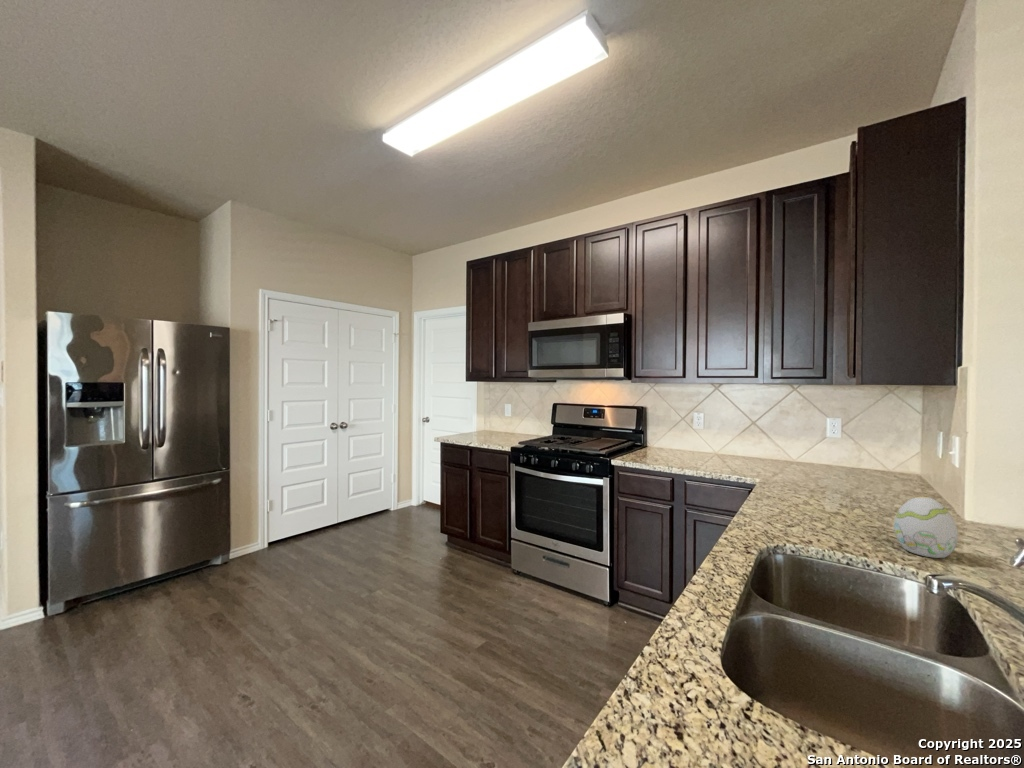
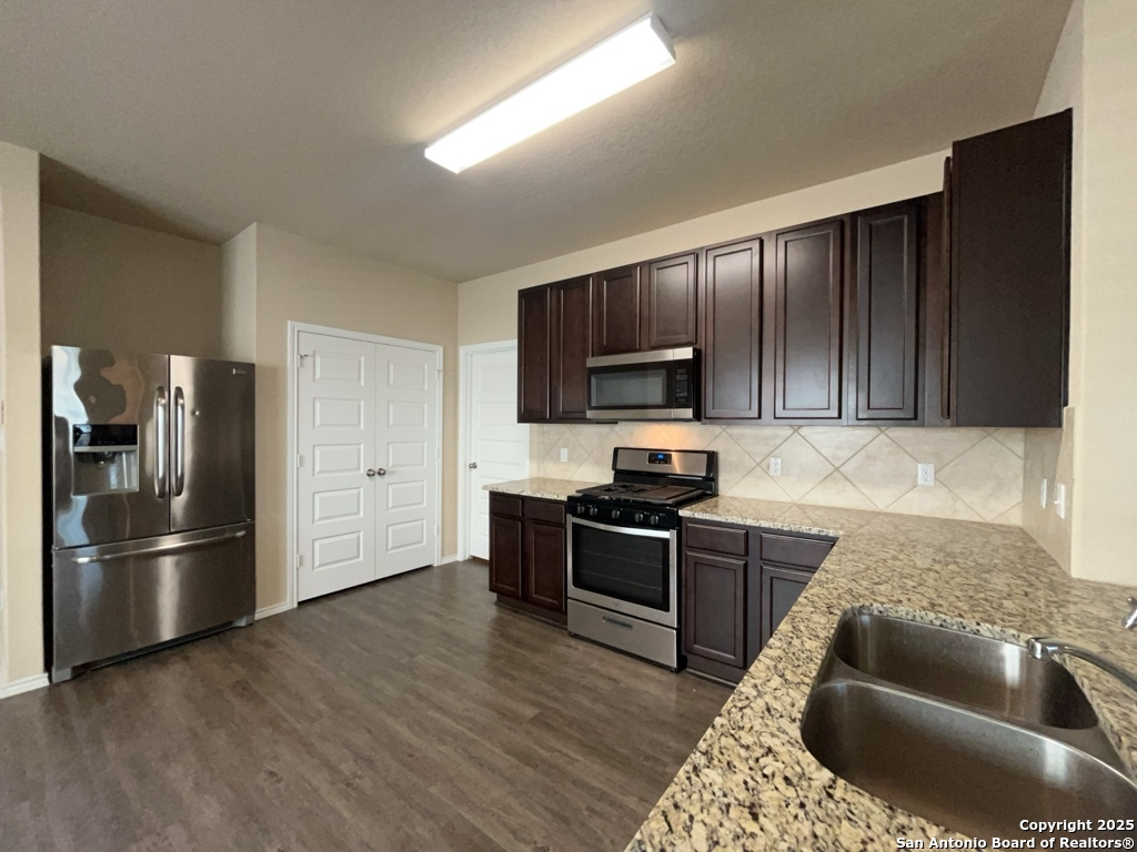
- decorative egg [893,495,959,559]
